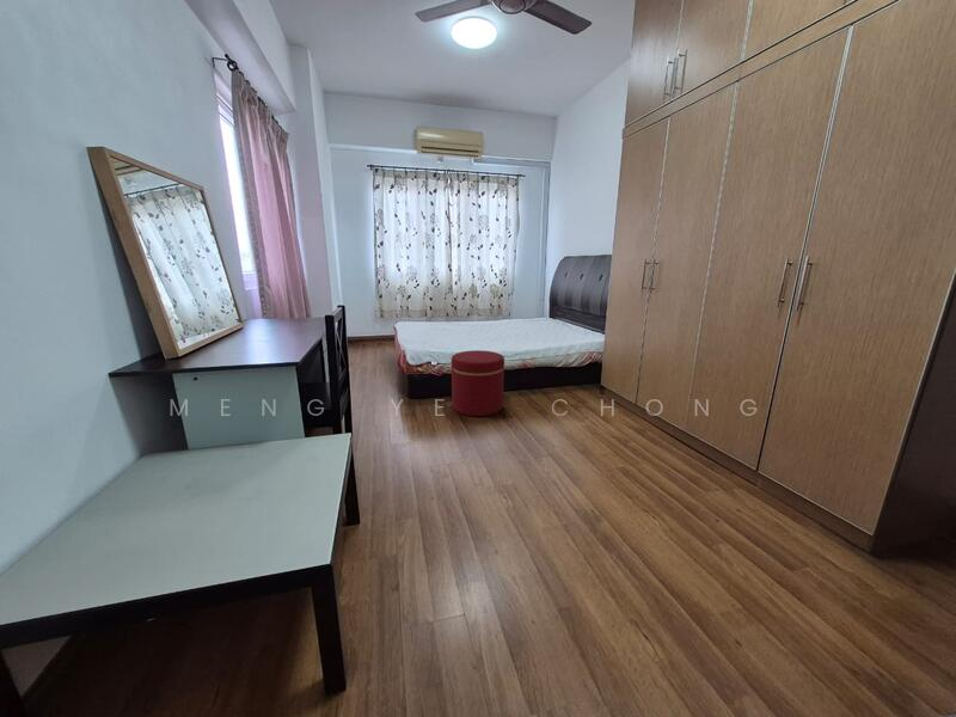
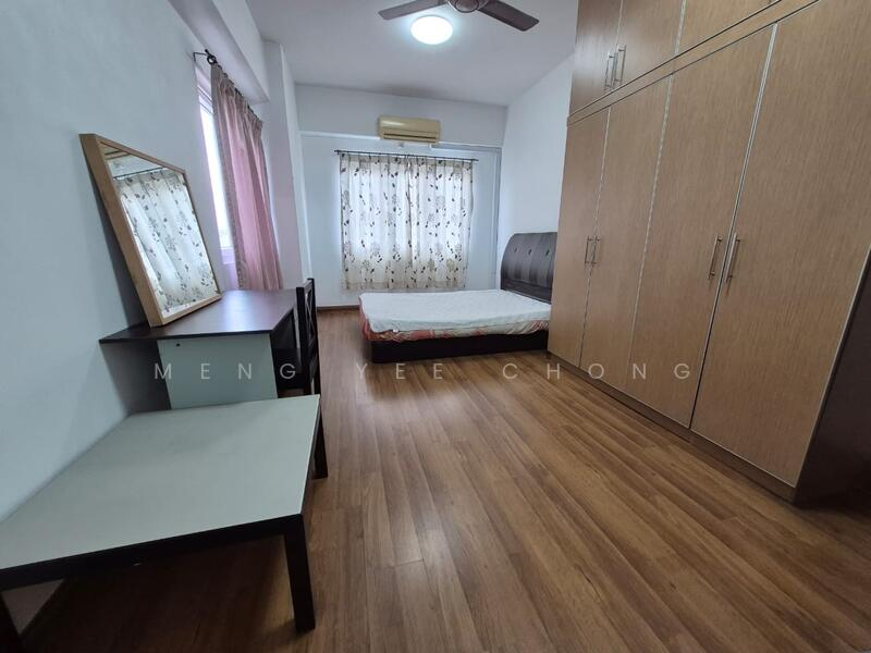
- ottoman [451,349,505,417]
